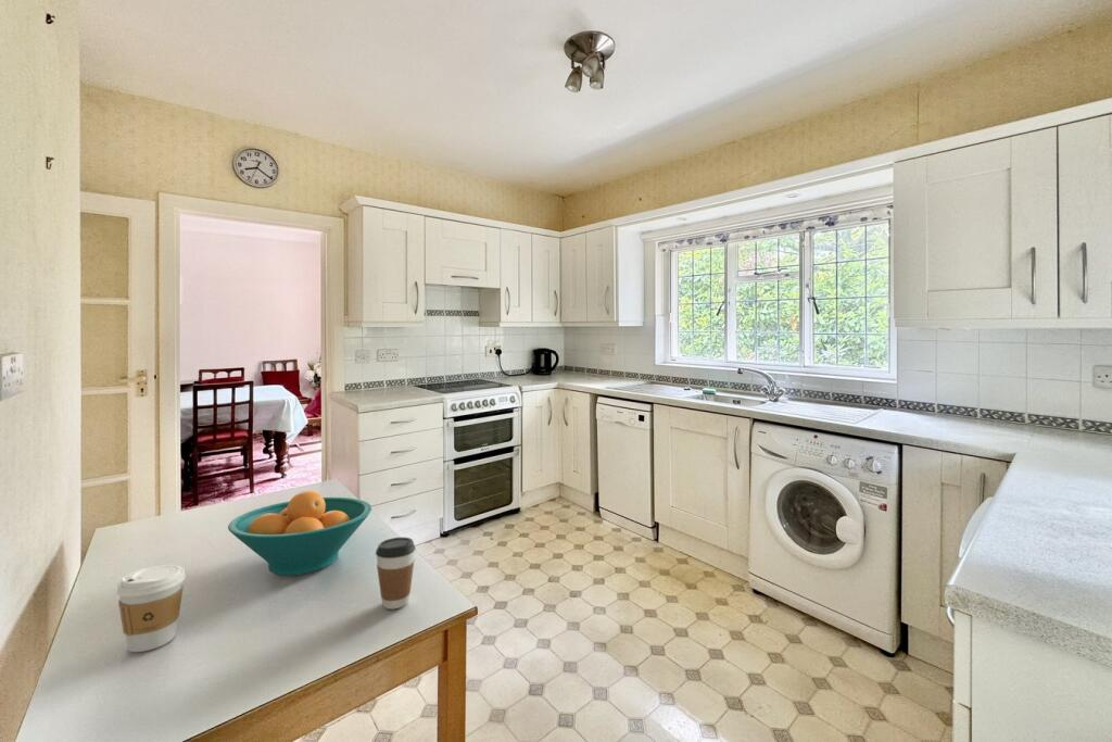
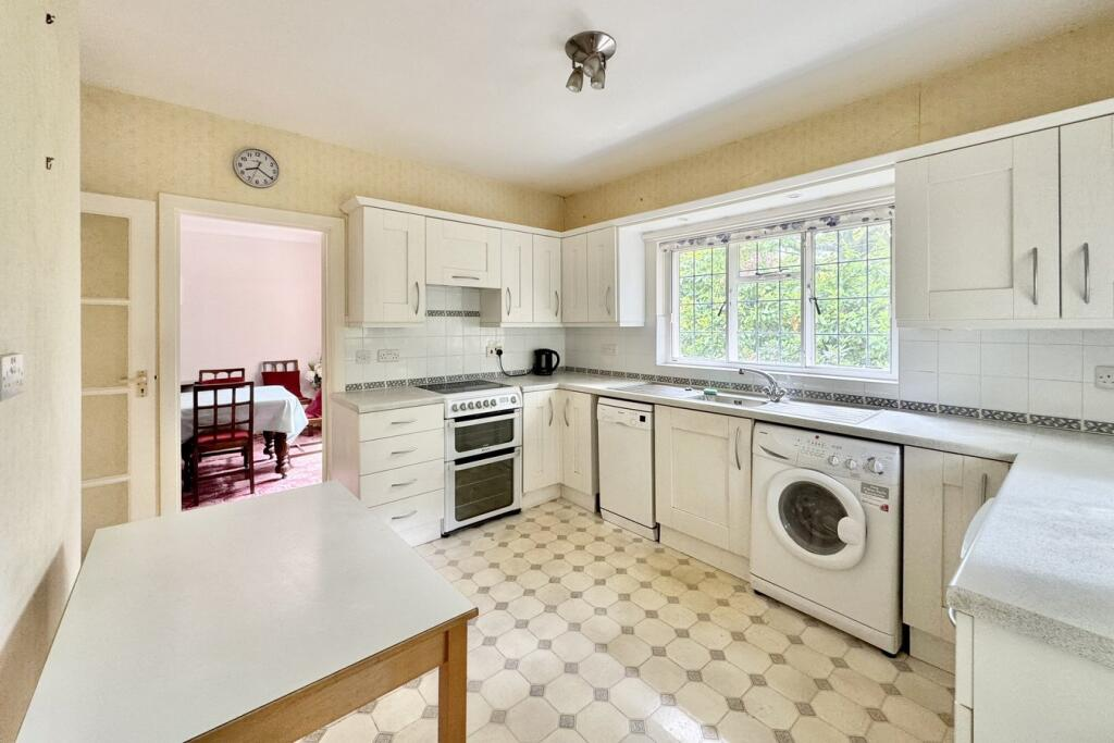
- coffee cup [375,537,417,611]
- fruit bowl [227,490,372,577]
- coffee cup [116,564,187,653]
